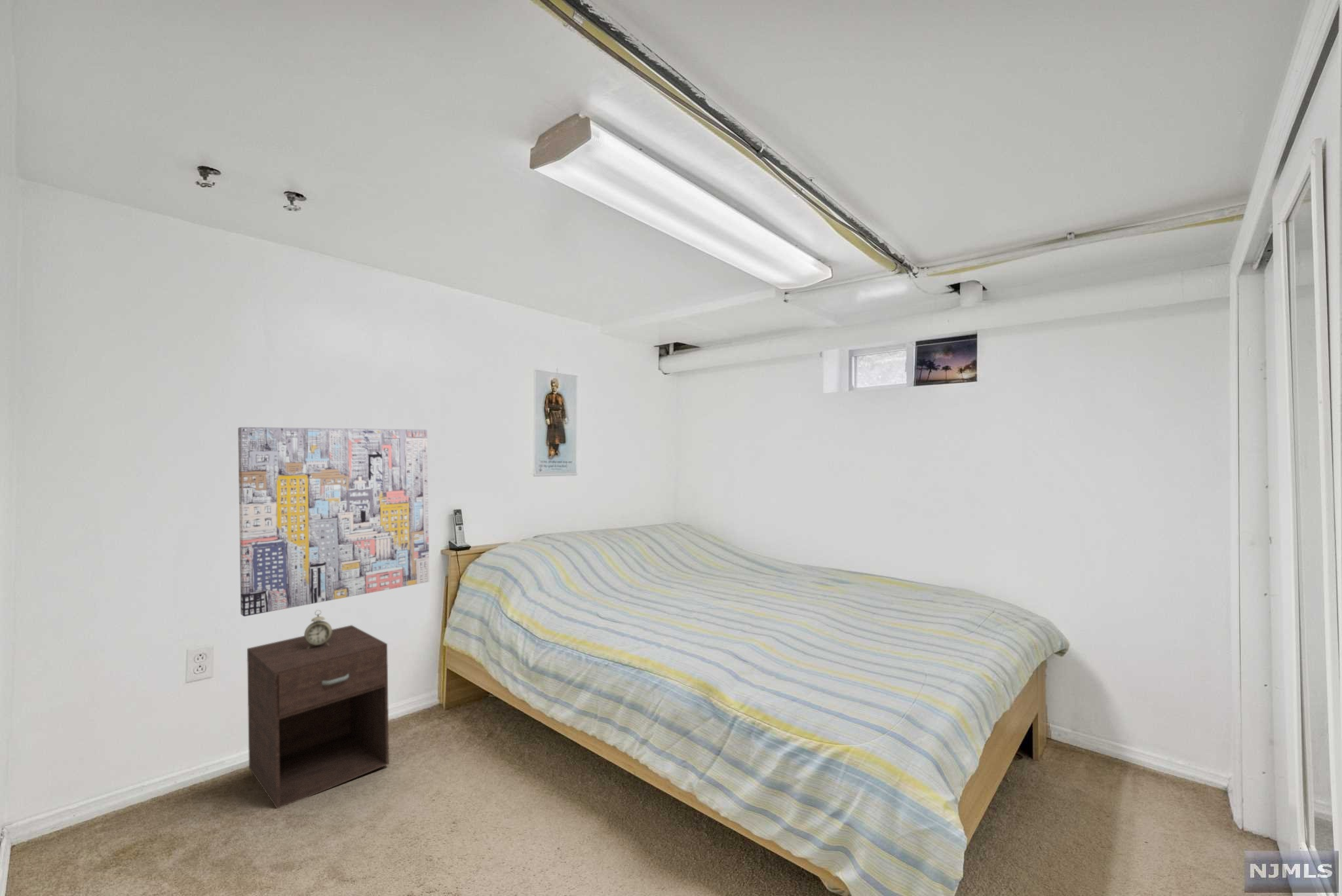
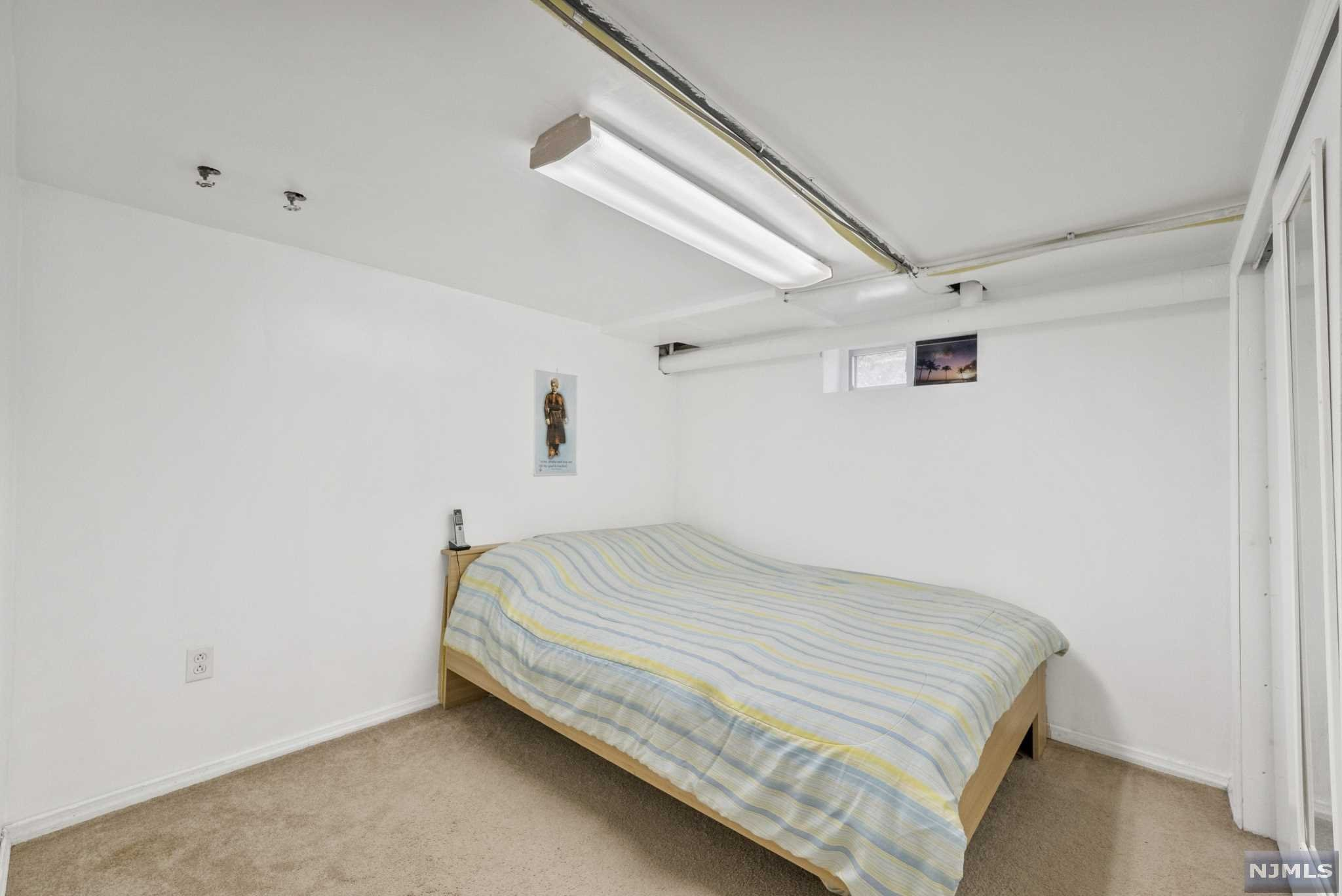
- wall art [237,426,430,617]
- alarm clock [303,609,333,649]
- nightstand [246,624,390,810]
